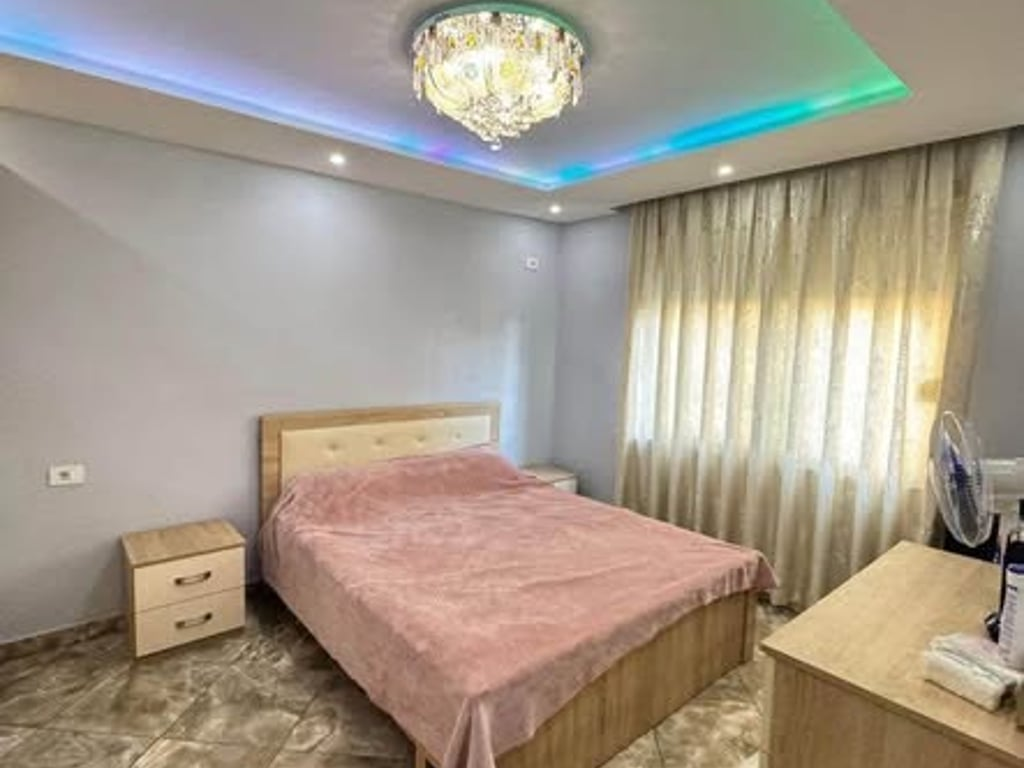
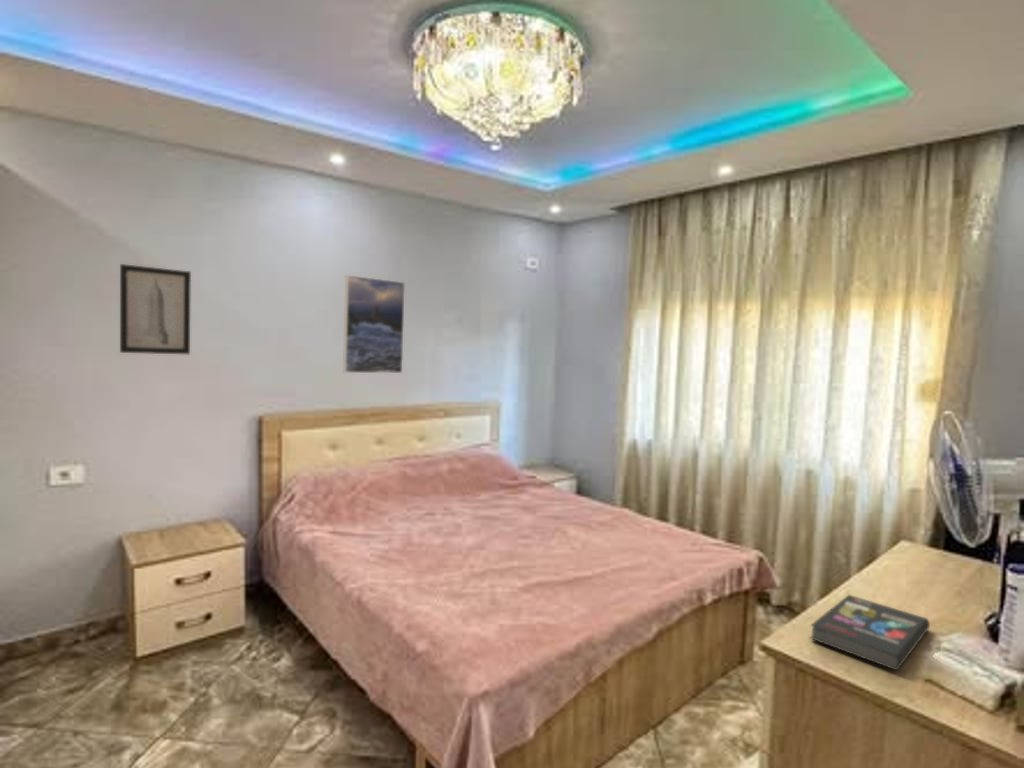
+ book [809,594,931,671]
+ wall art [119,263,192,355]
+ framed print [342,274,406,374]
